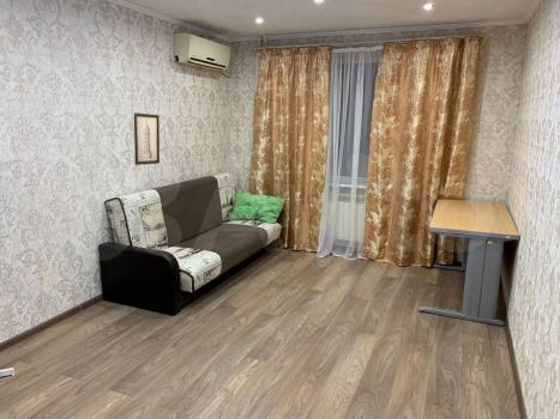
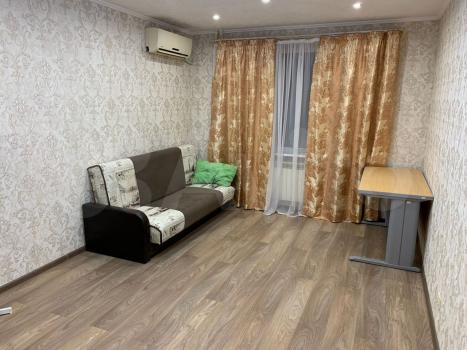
- wall art [133,111,161,166]
